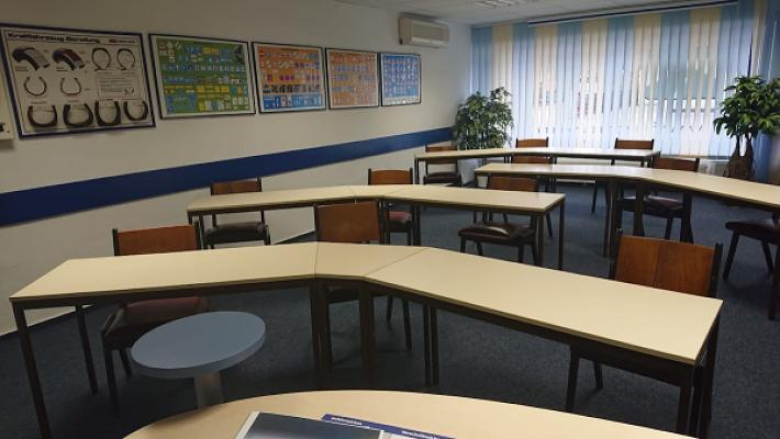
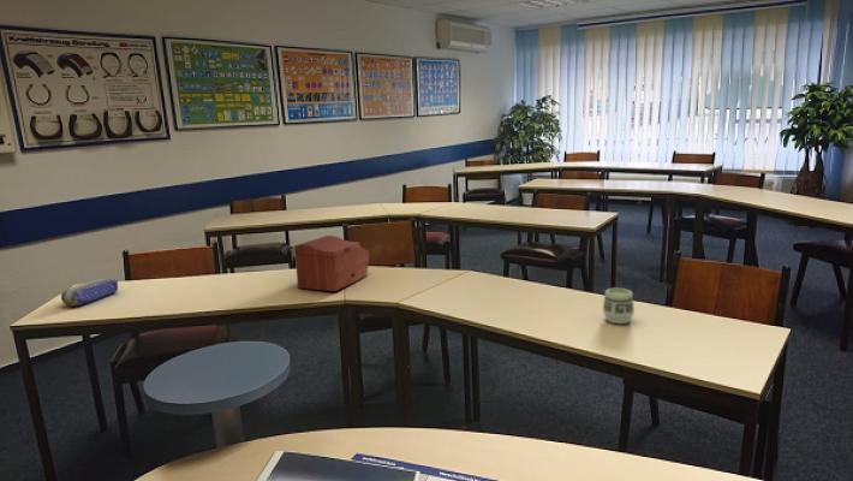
+ pencil case [60,277,119,308]
+ cup [602,287,636,325]
+ sewing box [293,234,371,292]
